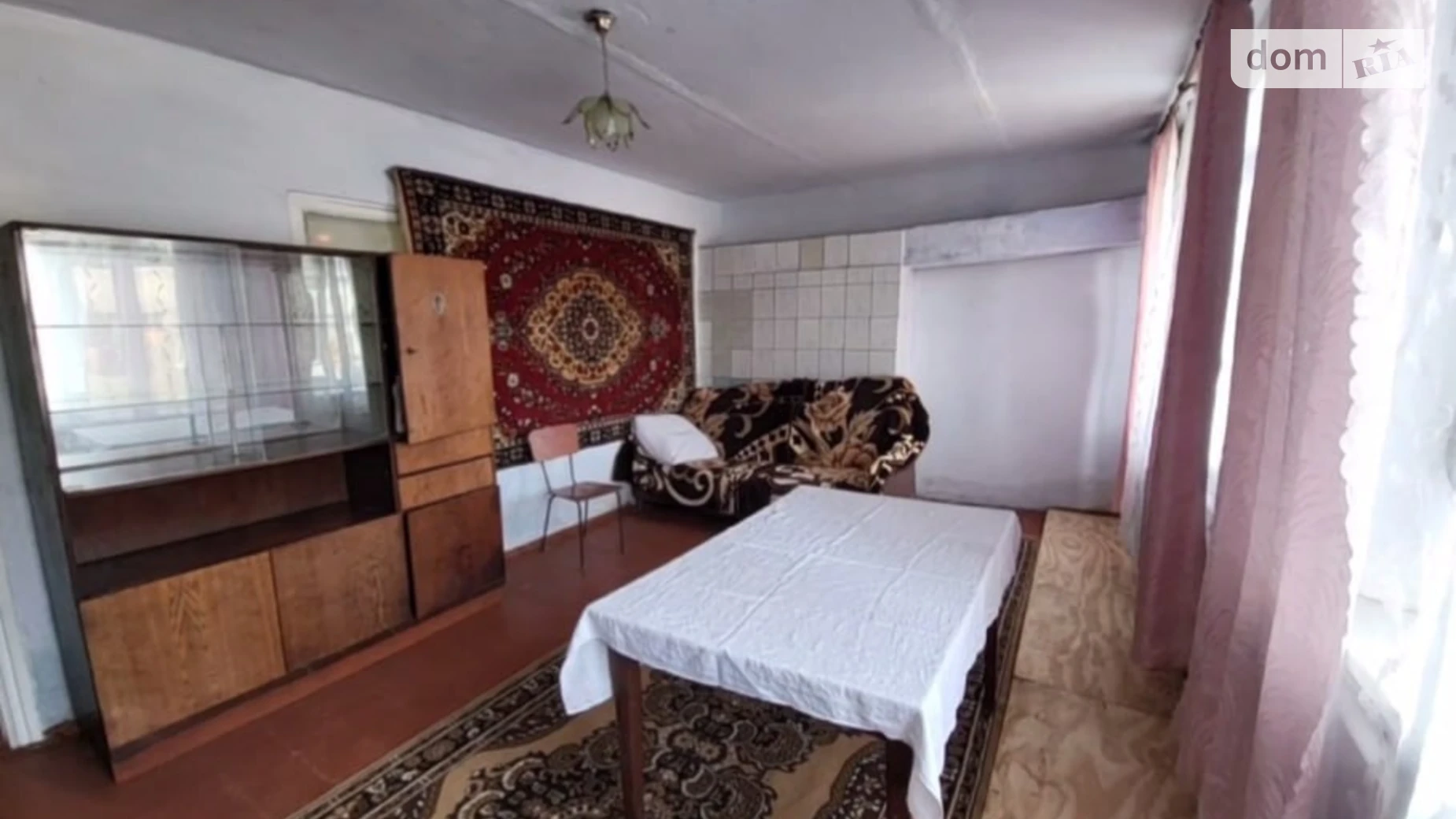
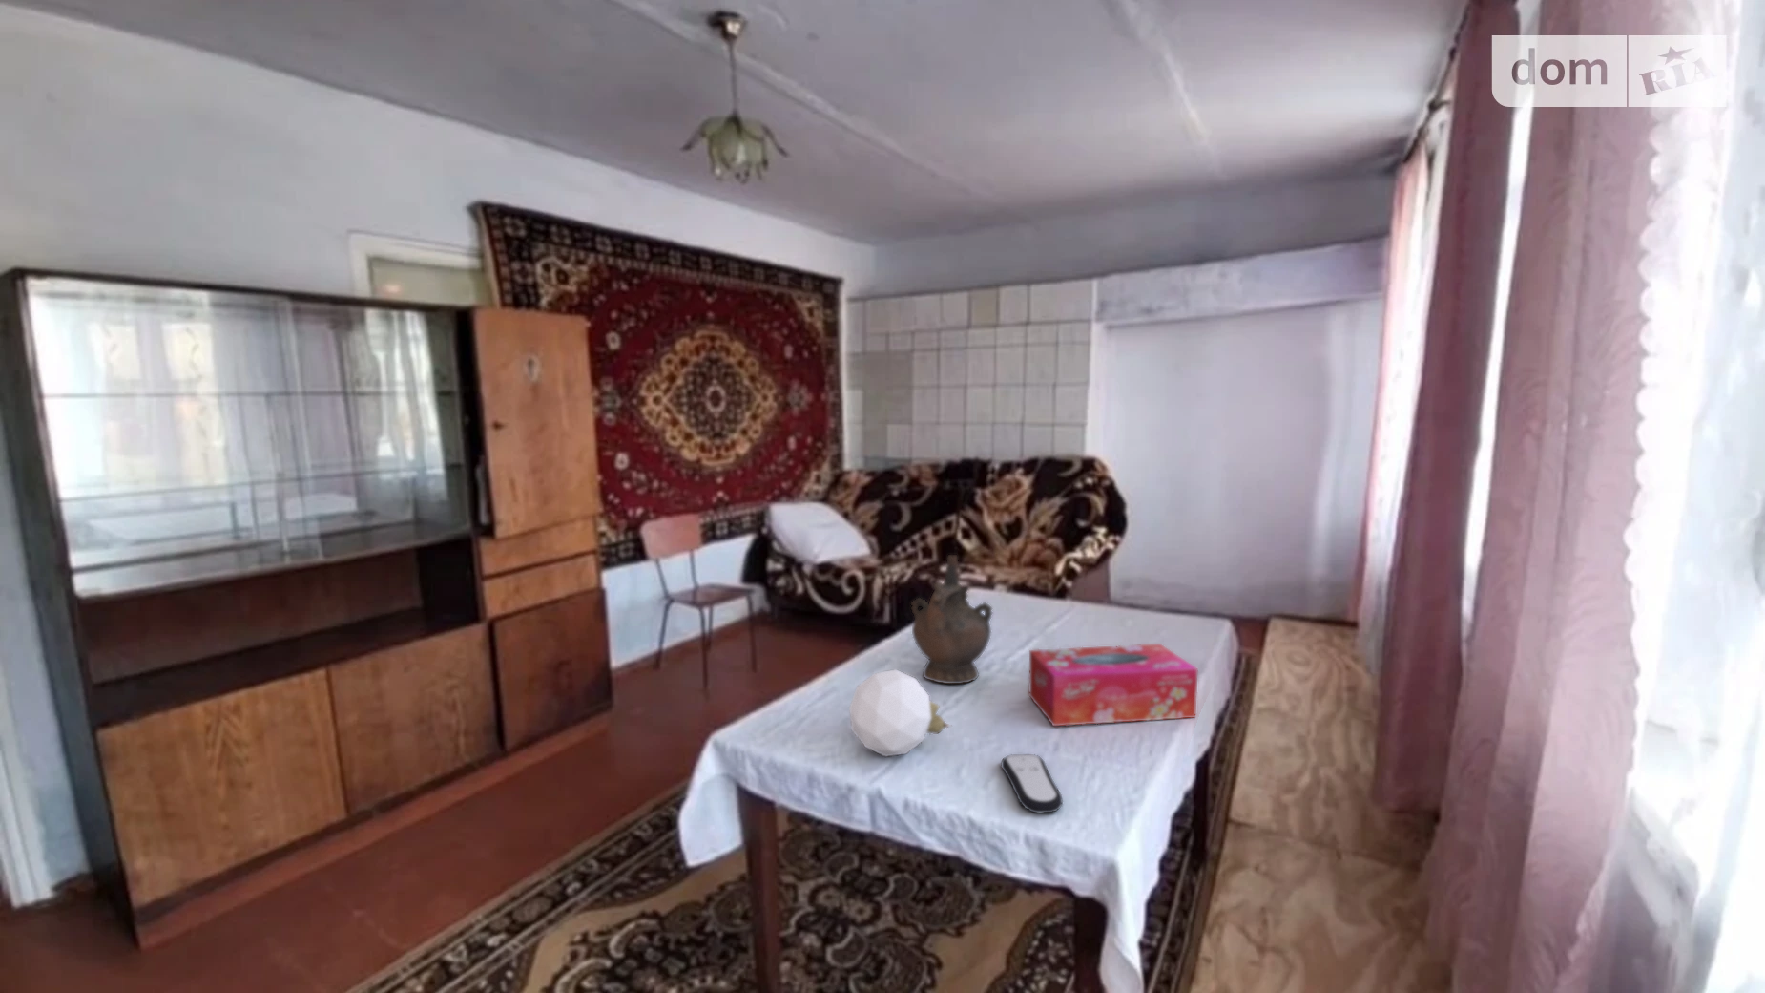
+ remote control [1000,753,1064,814]
+ decorative egg [849,668,954,758]
+ tissue box [1028,644,1199,726]
+ ceremonial vessel [910,554,994,685]
